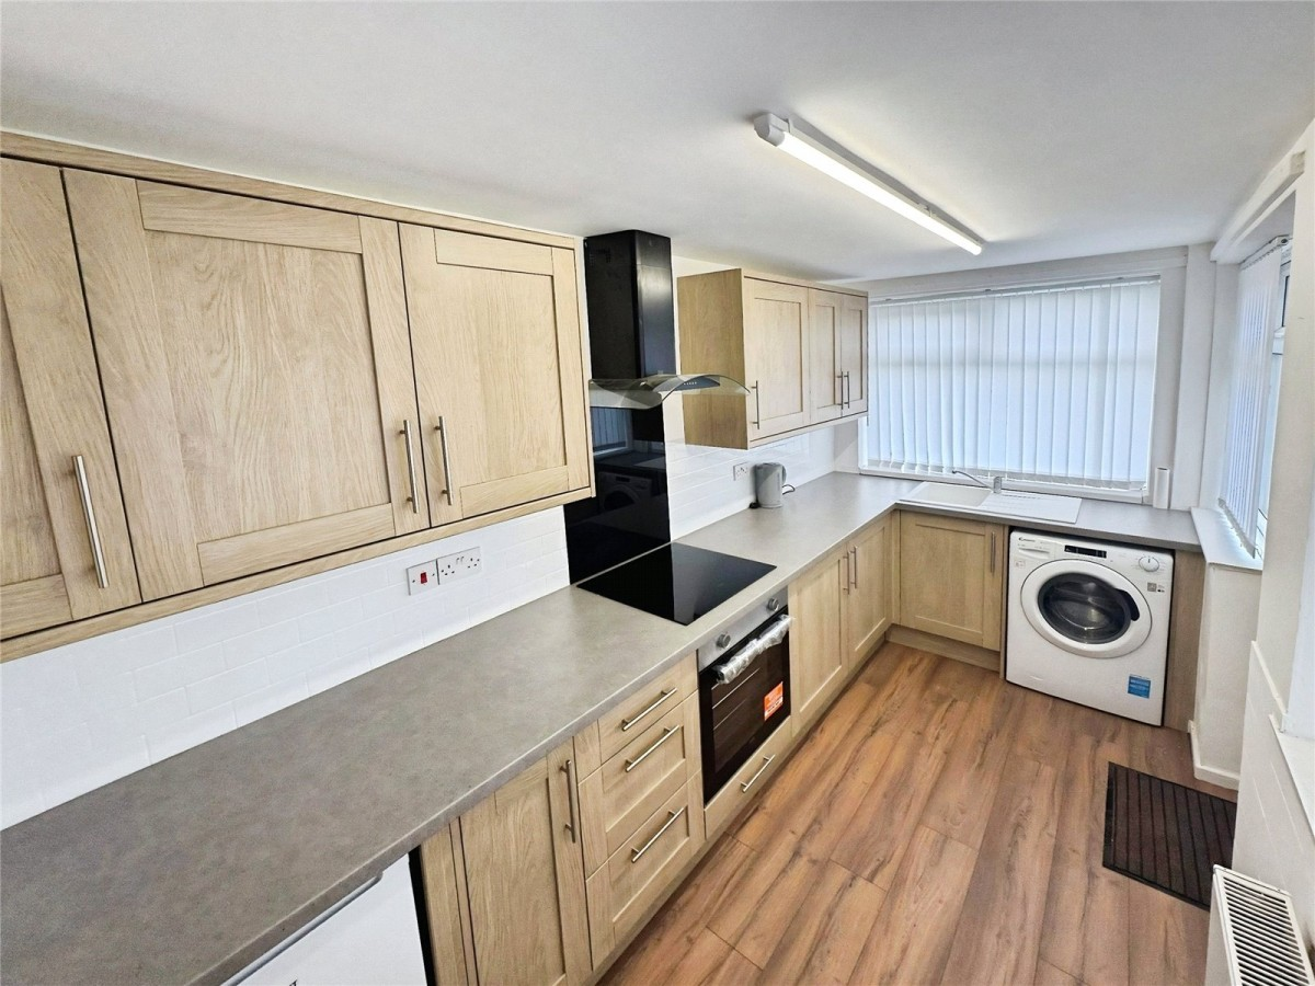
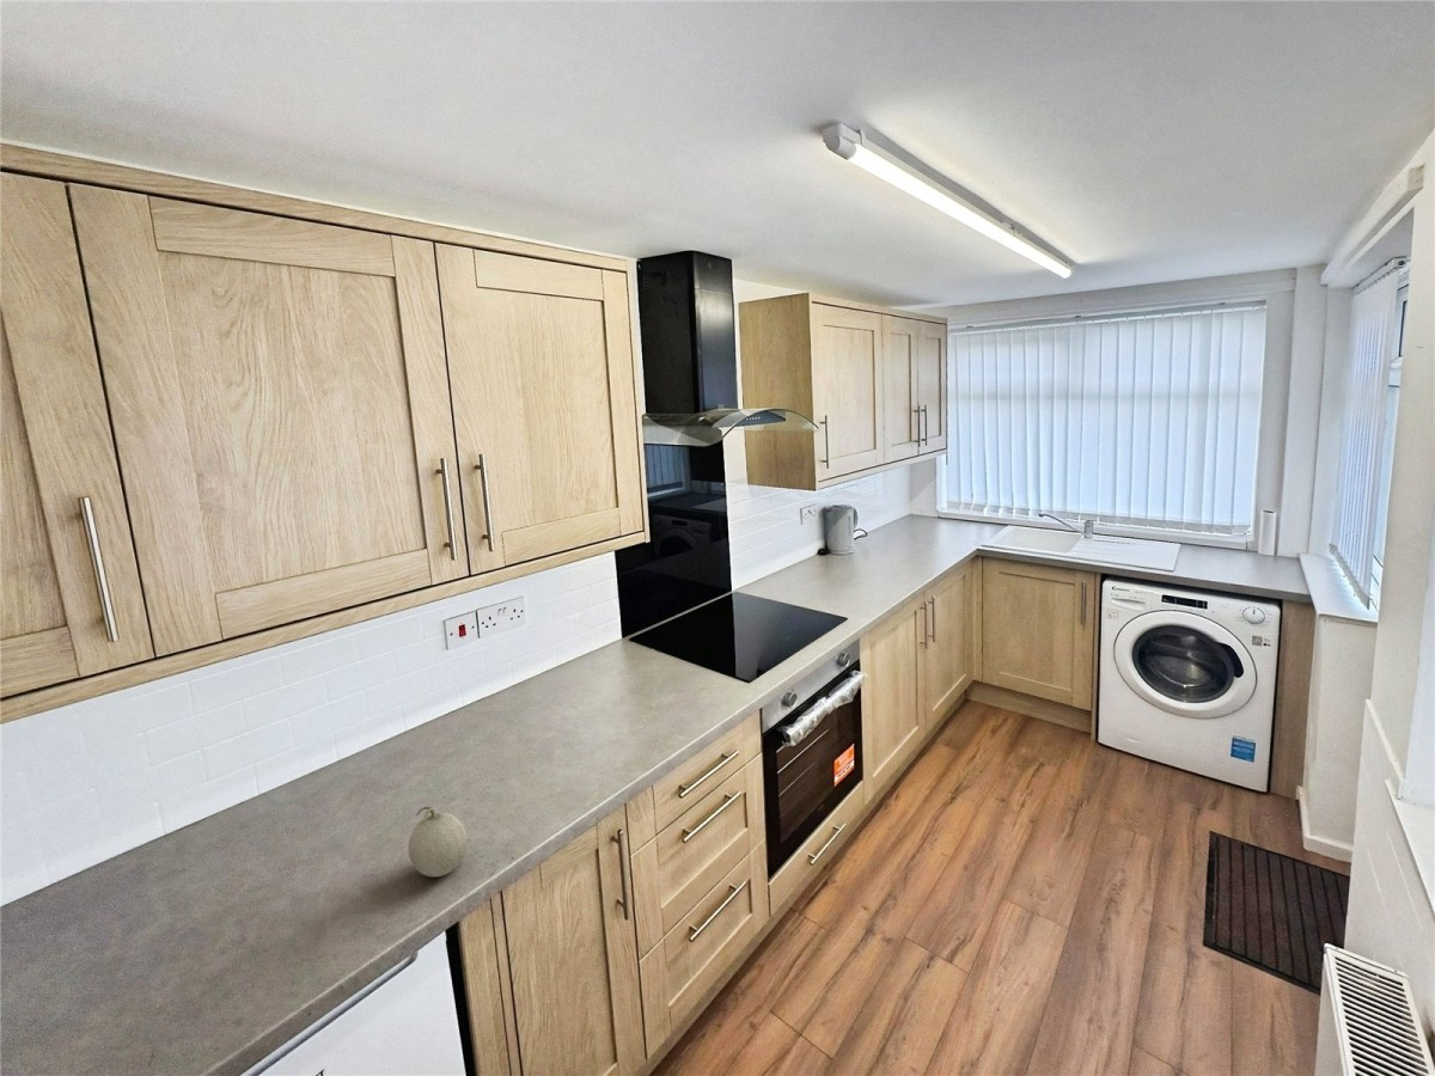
+ fruit [407,806,468,878]
